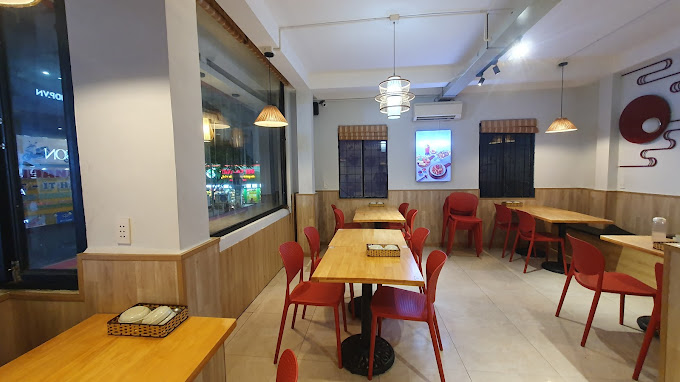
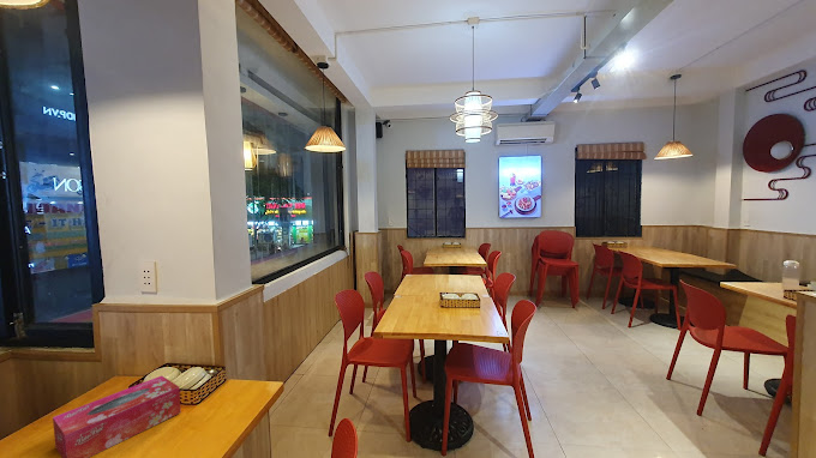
+ tissue box [52,374,182,458]
